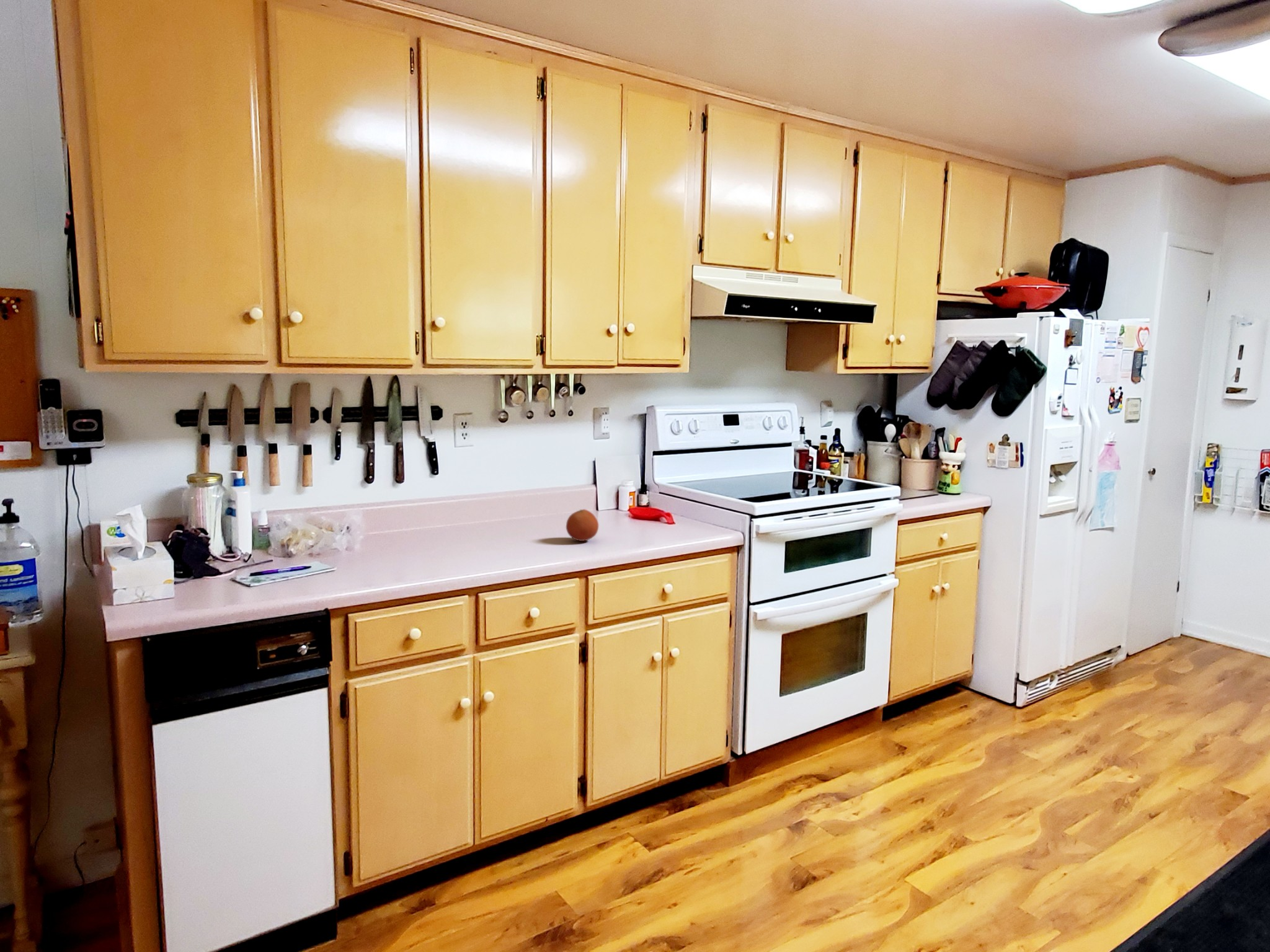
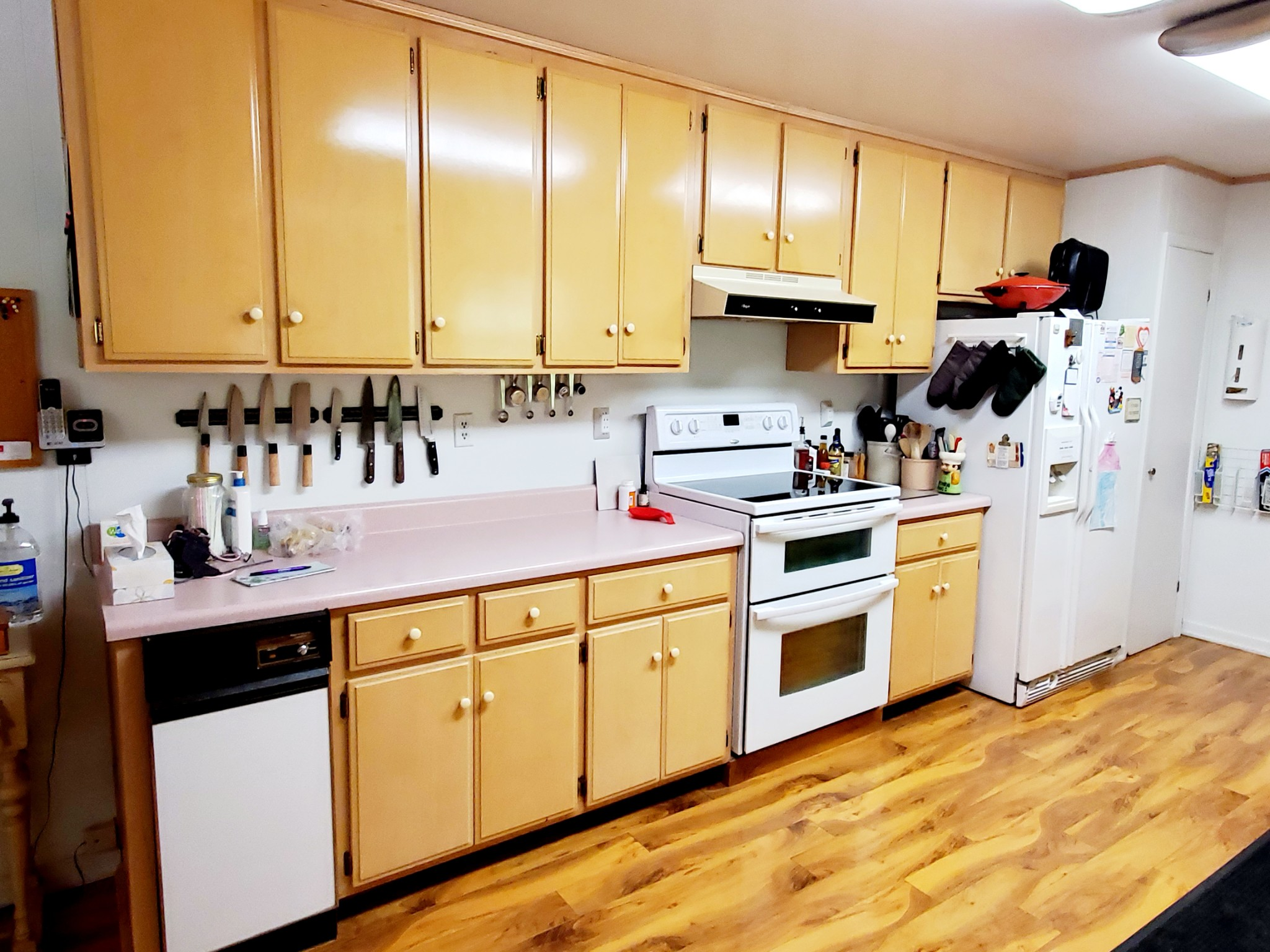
- fruit [566,509,599,542]
